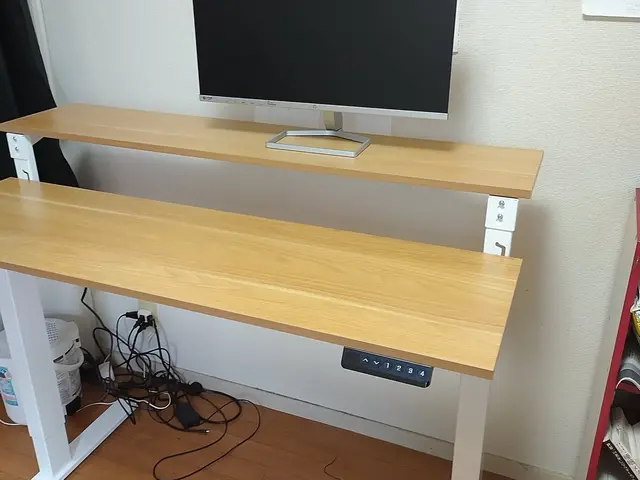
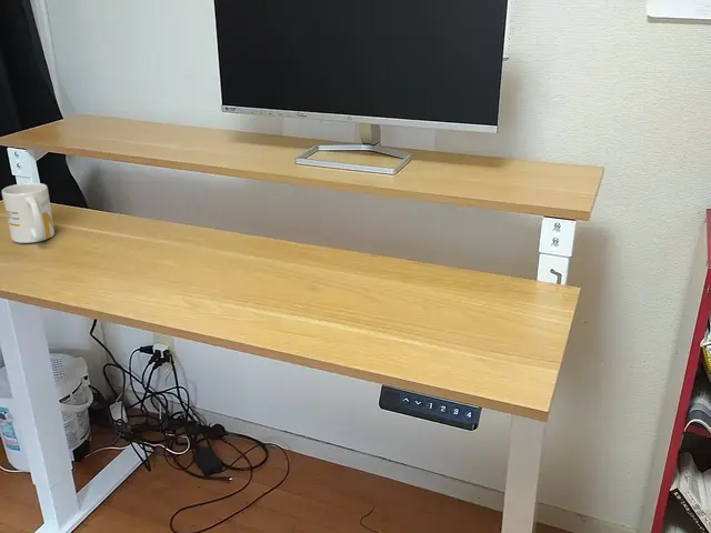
+ mug [1,182,56,244]
